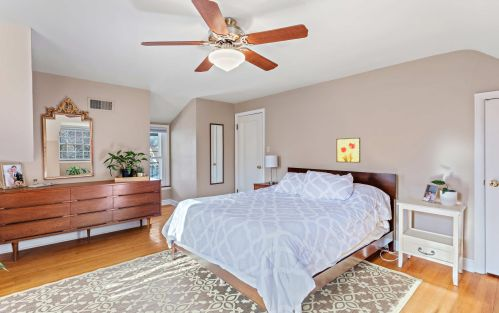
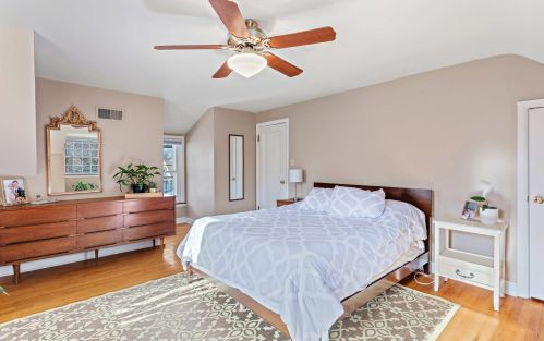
- wall art [335,137,361,164]
